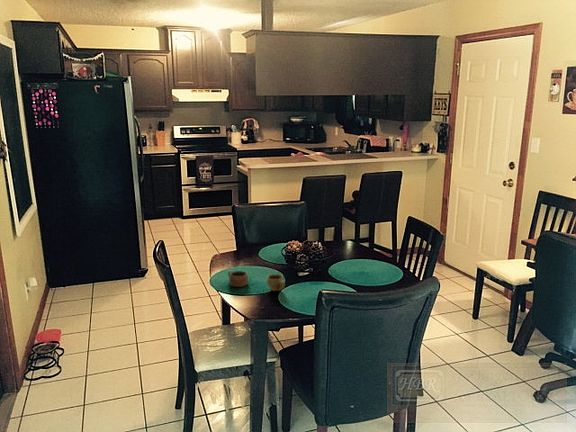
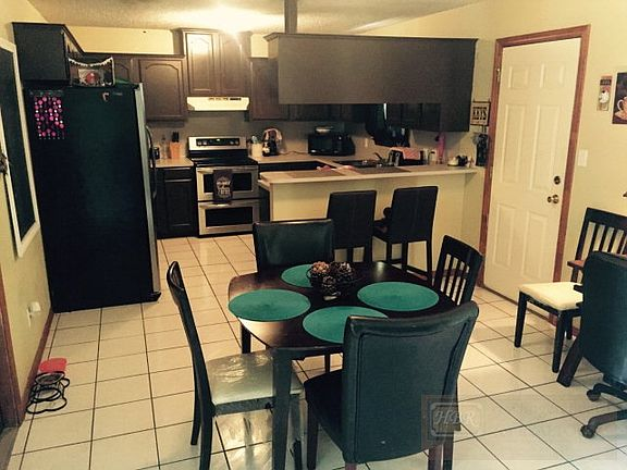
- cup [266,273,286,292]
- cup [227,270,249,288]
